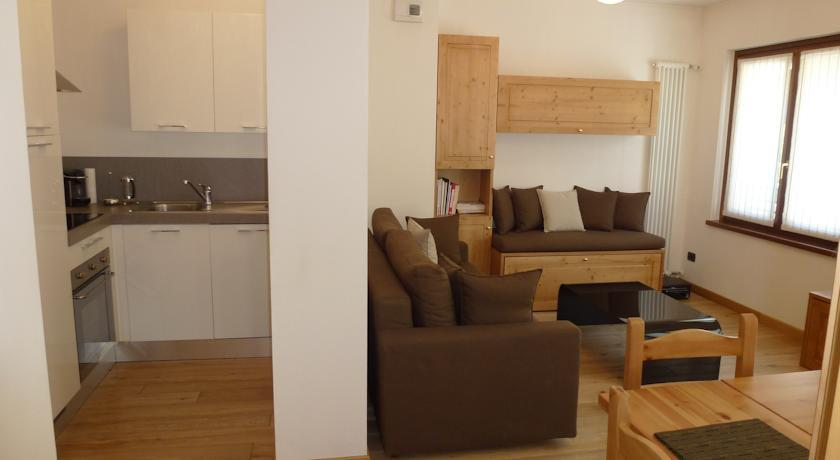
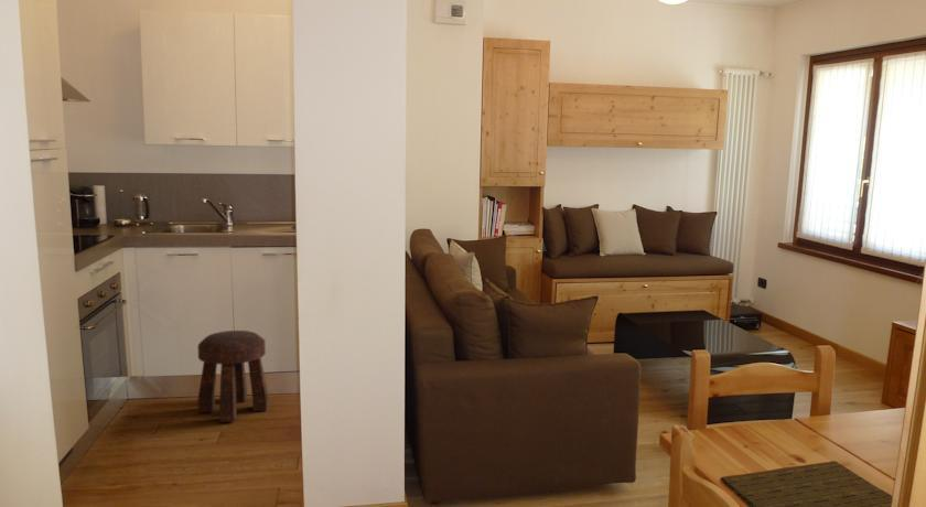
+ stool [196,330,269,423]
